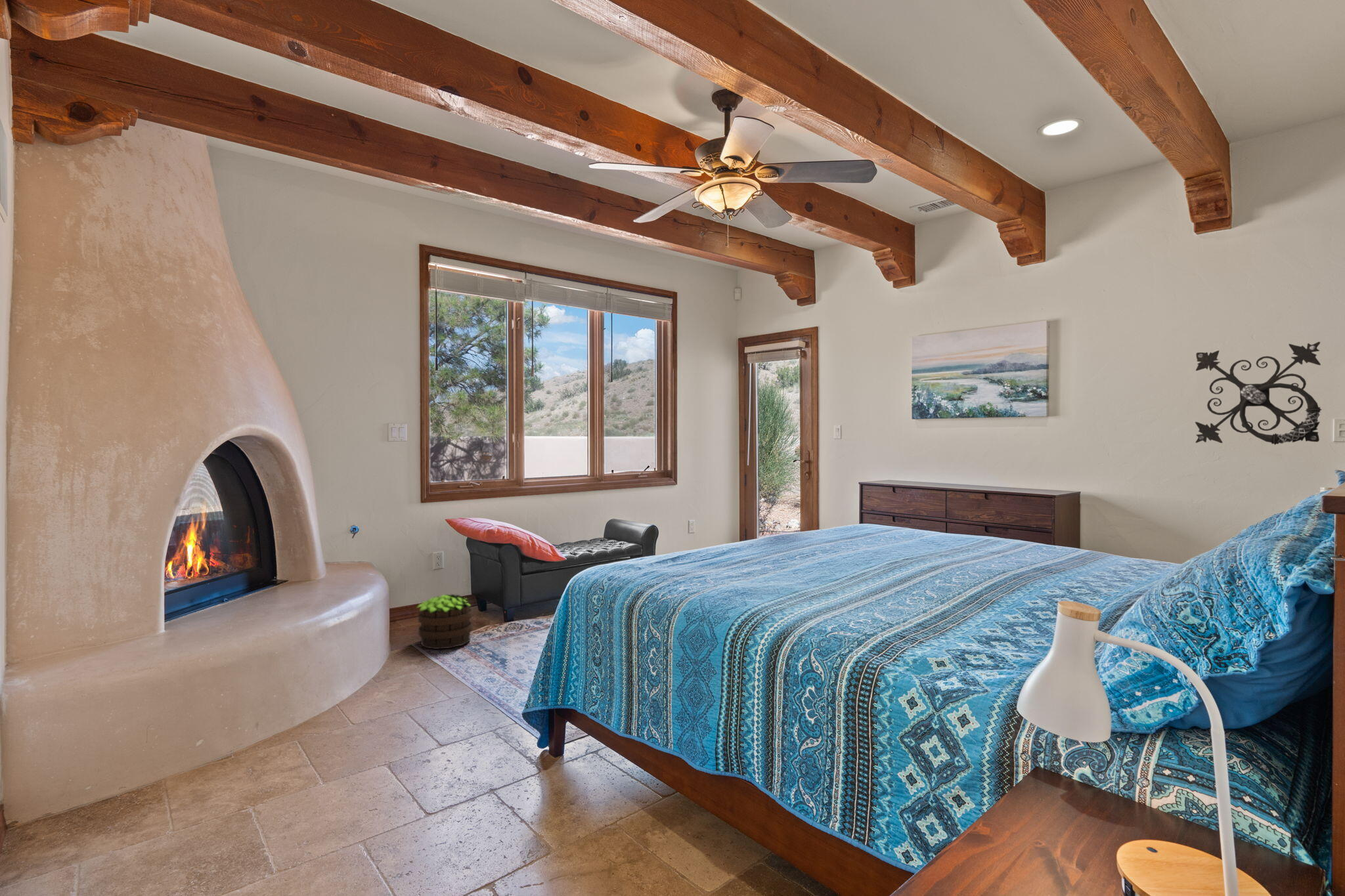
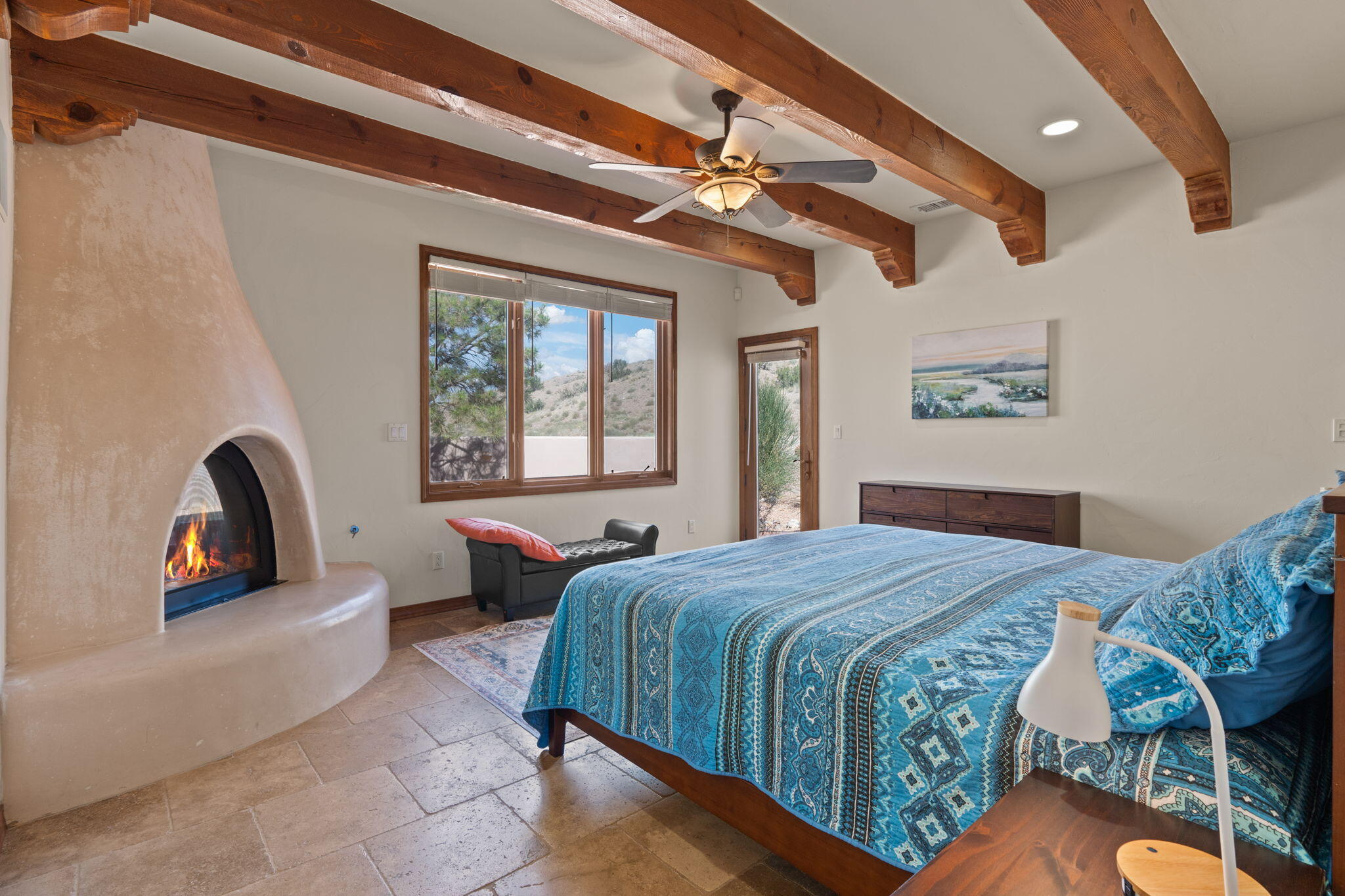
- wall ornament [1195,341,1322,446]
- potted plant [416,593,474,650]
